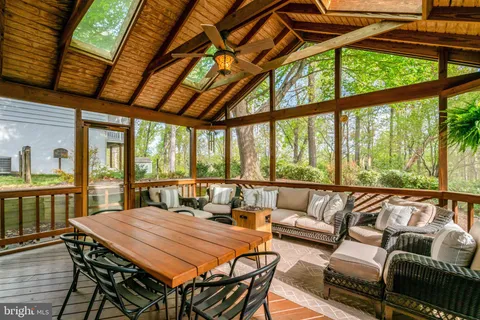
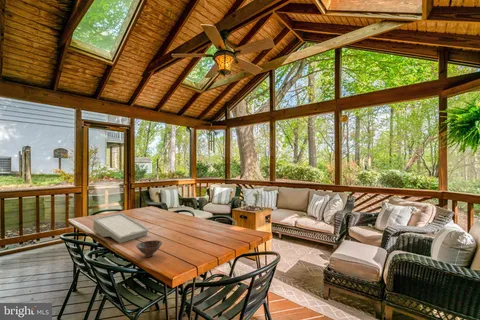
+ swimming pool [92,212,151,244]
+ bowl [135,239,163,258]
